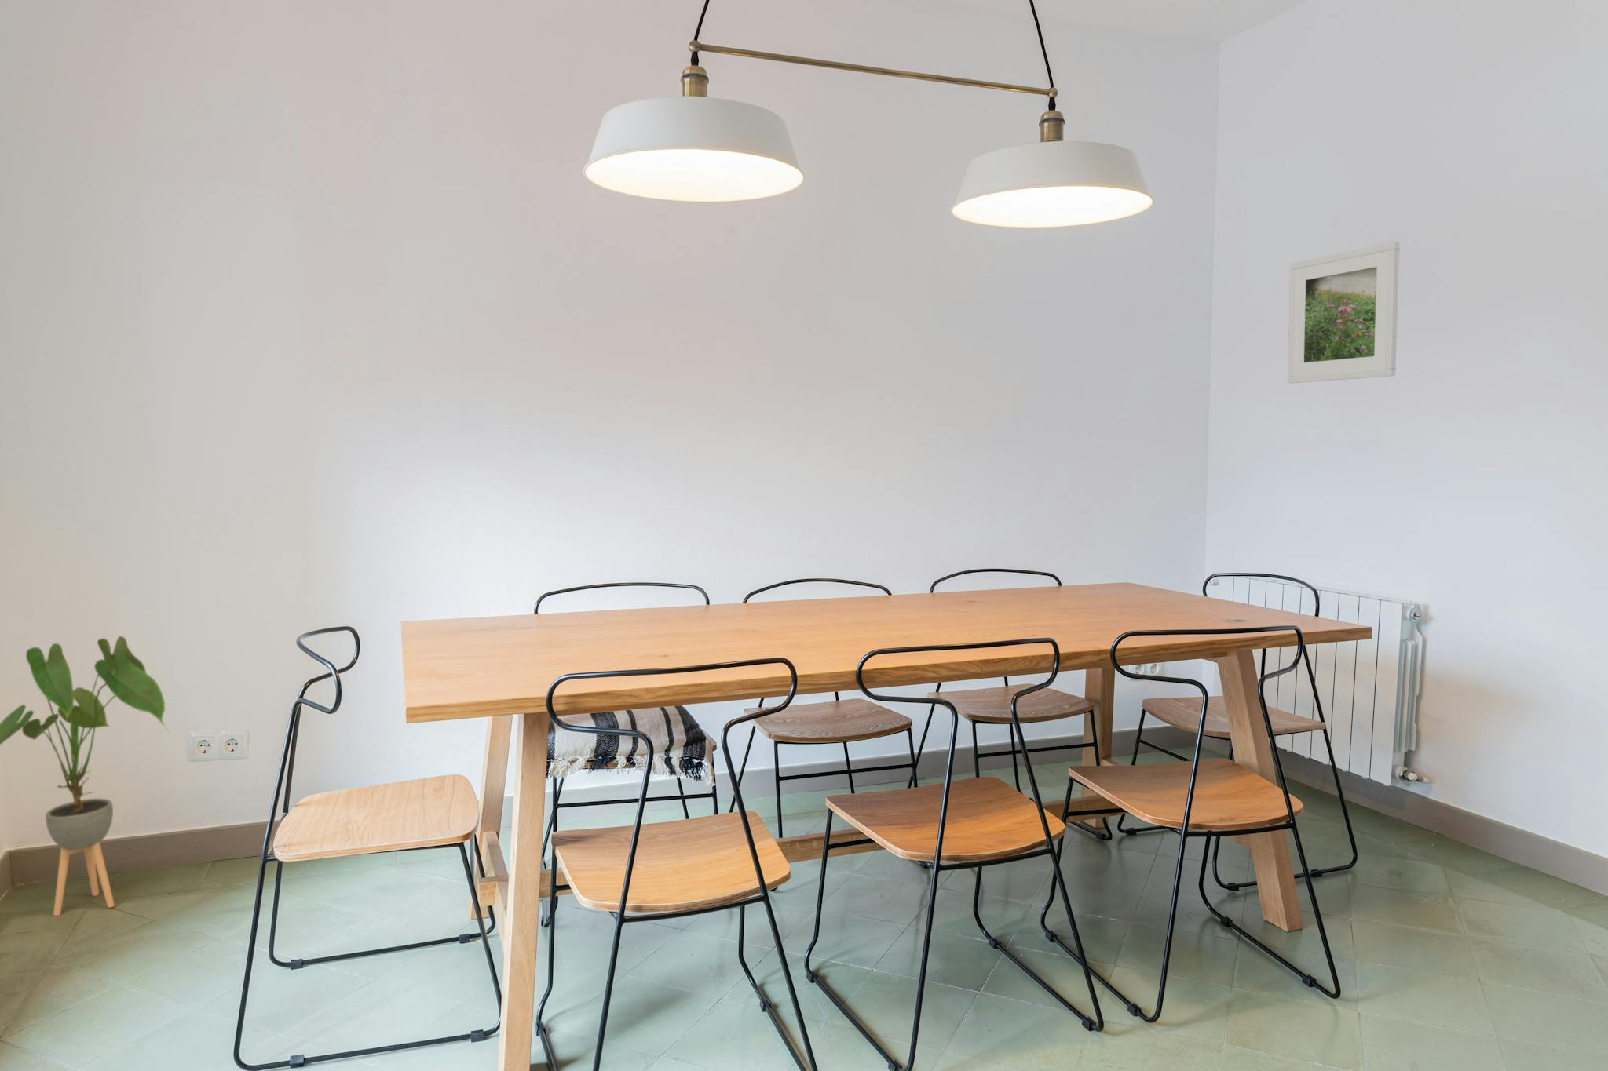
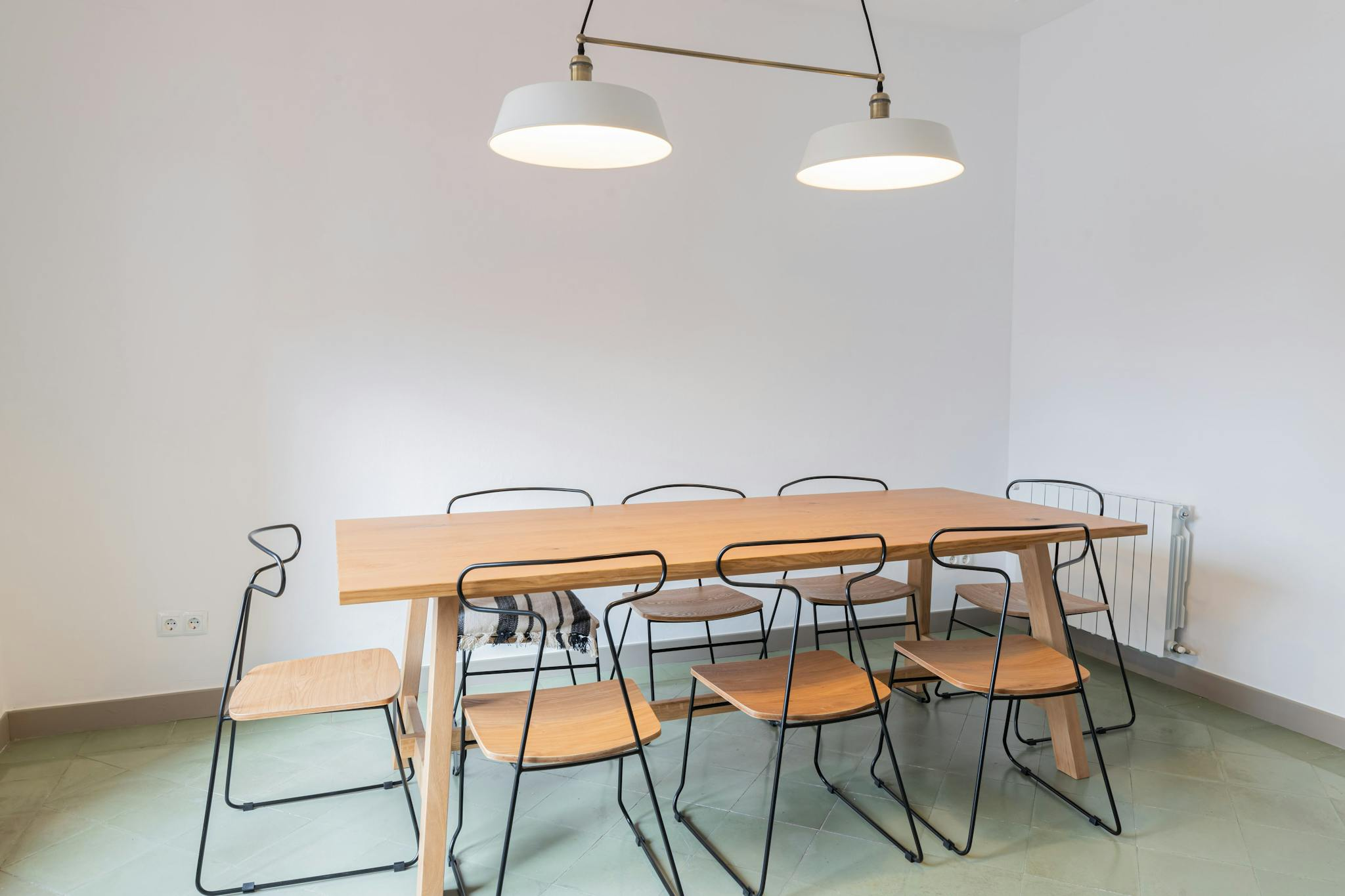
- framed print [1286,241,1400,384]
- house plant [0,635,171,917]
